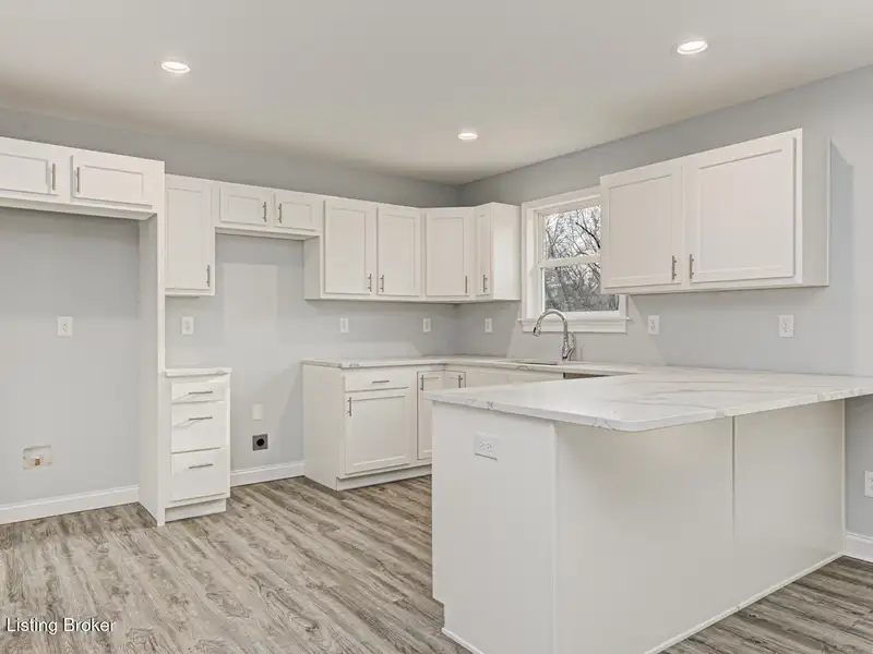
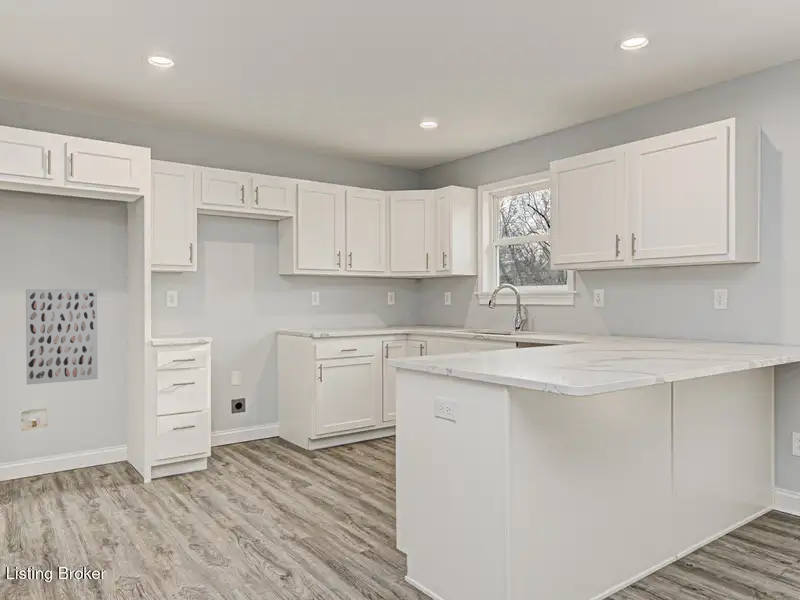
+ wall art [25,288,99,386]
